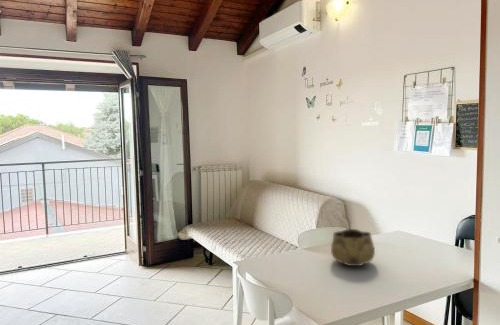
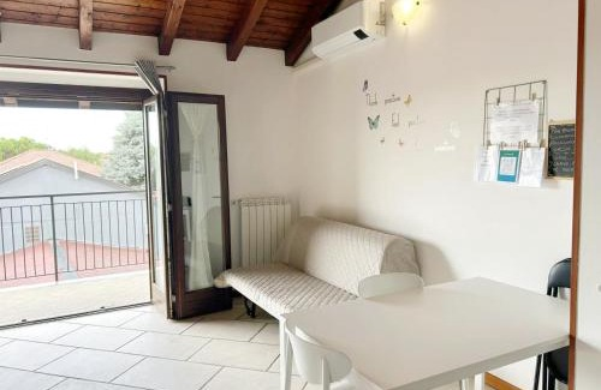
- decorative bowl [330,228,376,267]
